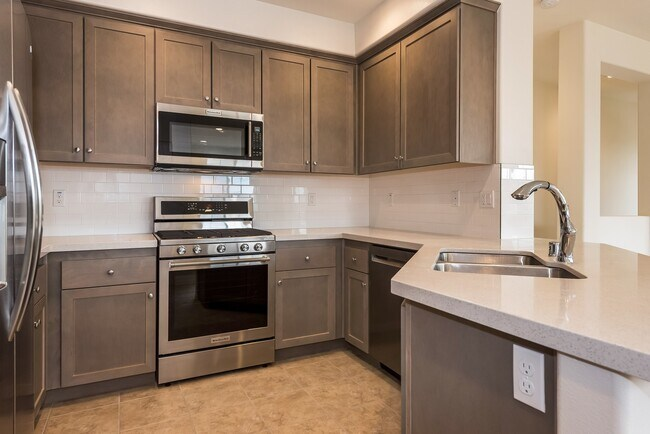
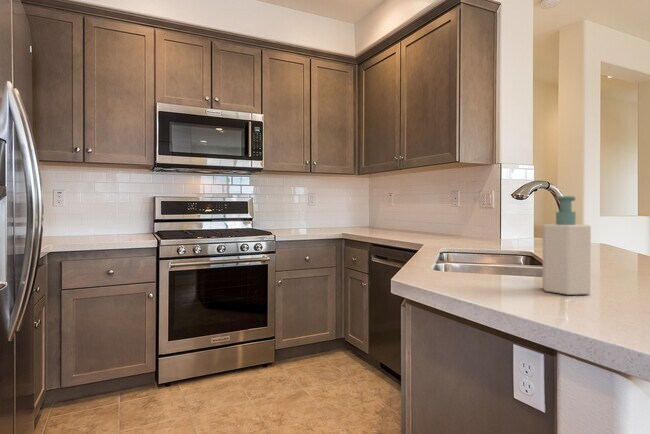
+ soap bottle [542,195,592,296]
